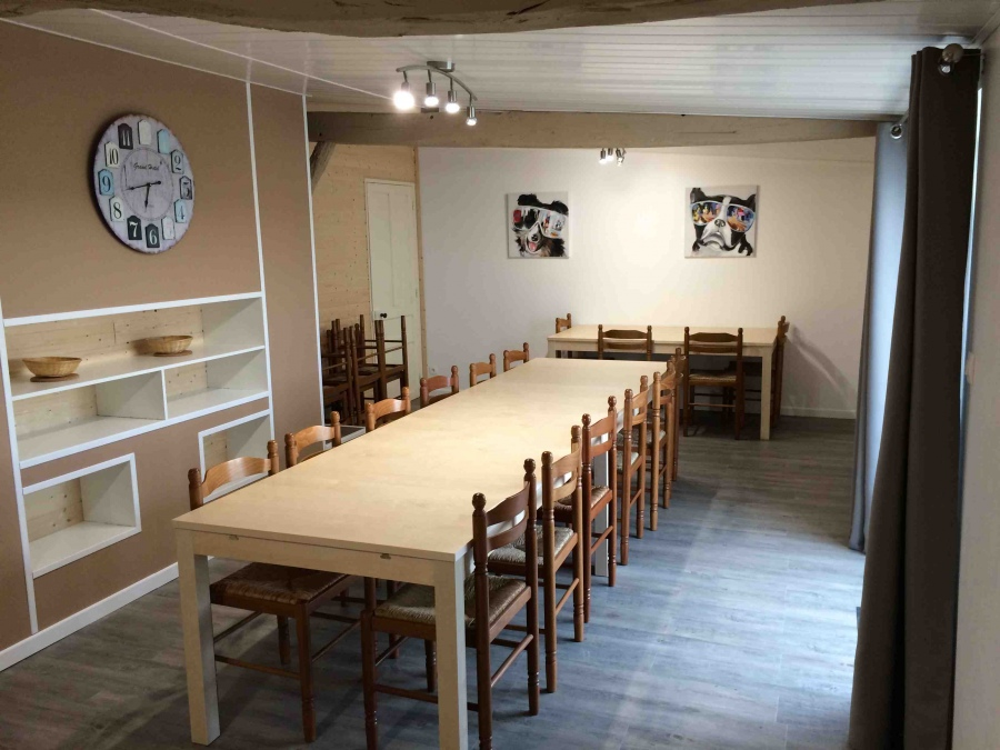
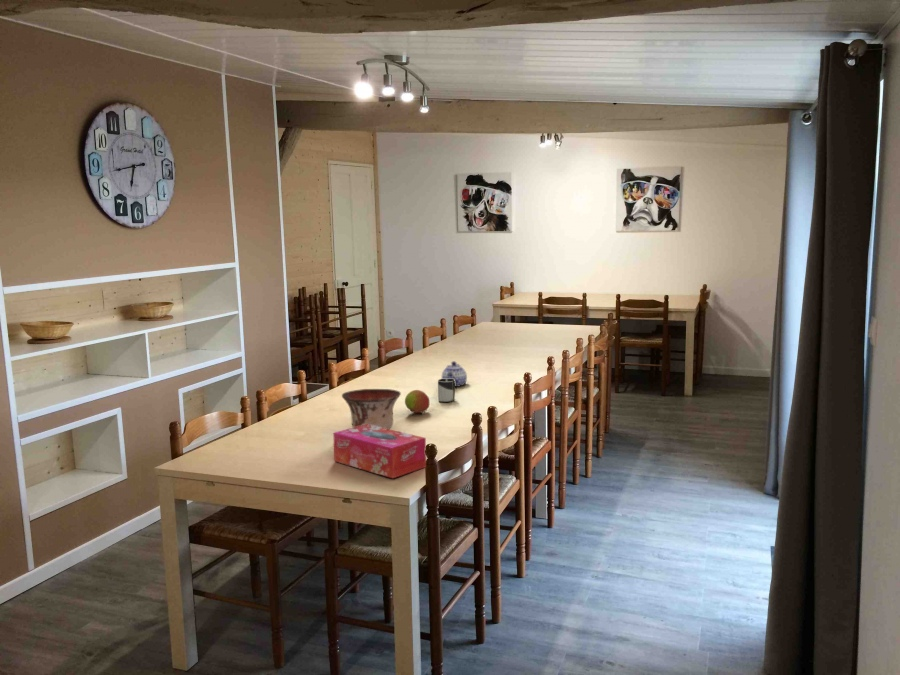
+ bowl [341,388,402,429]
+ fruit [404,389,430,414]
+ tissue box [332,424,427,479]
+ teapot [441,360,468,388]
+ cup [437,378,456,403]
